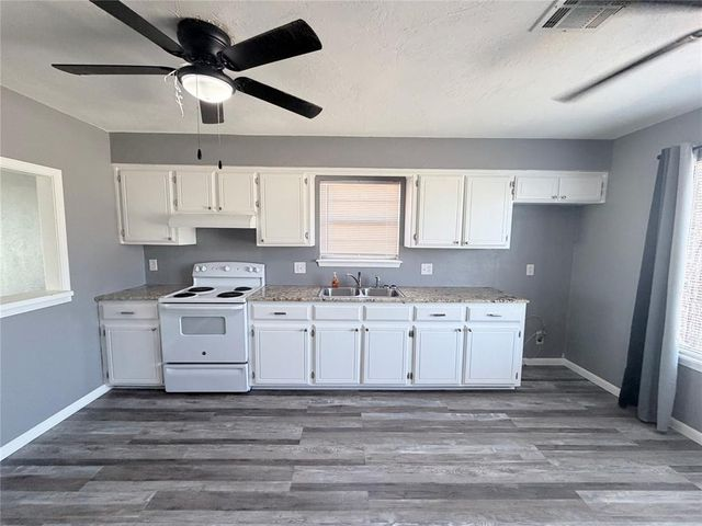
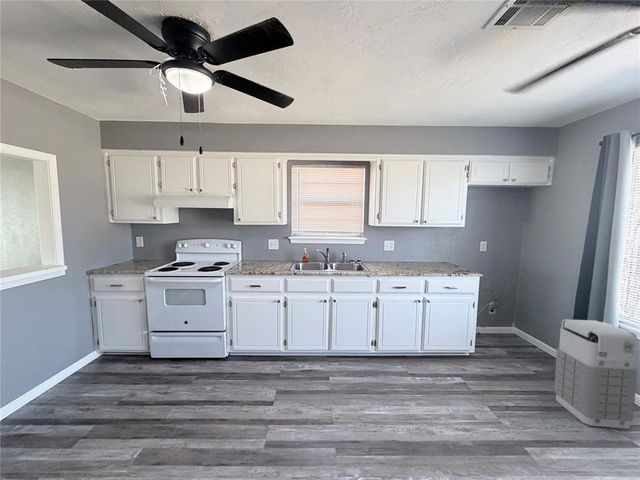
+ grenade [553,318,638,430]
